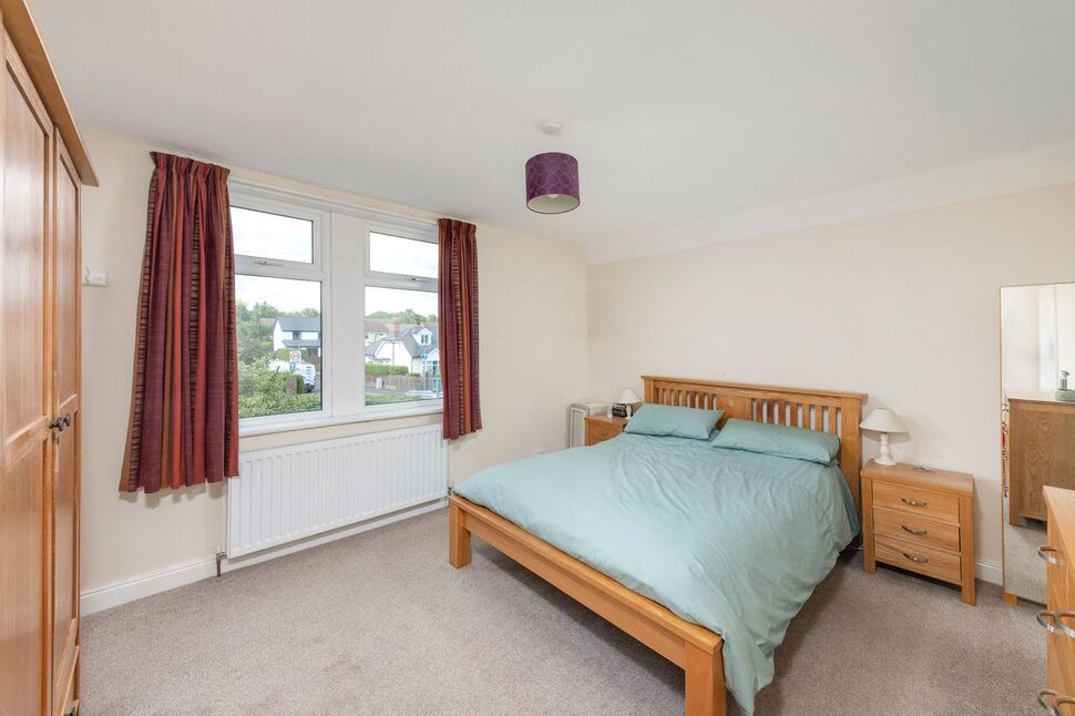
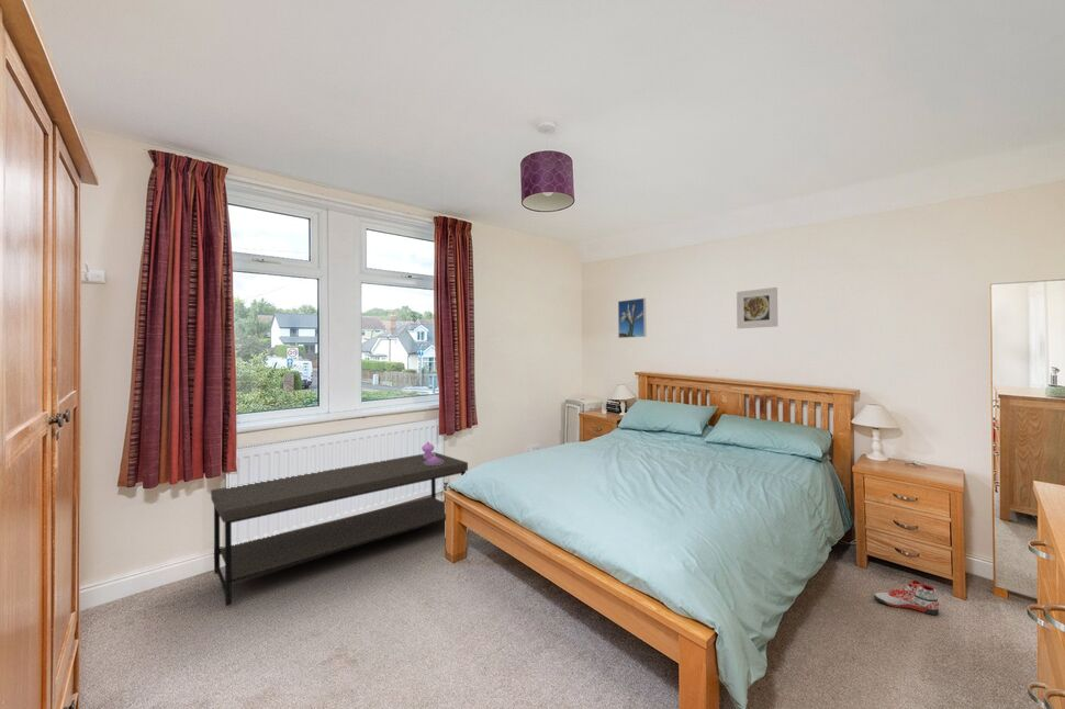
+ sneaker [873,579,940,616]
+ storage bench [210,451,469,607]
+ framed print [736,286,778,329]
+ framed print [617,297,647,339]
+ decorative vase [421,441,444,464]
